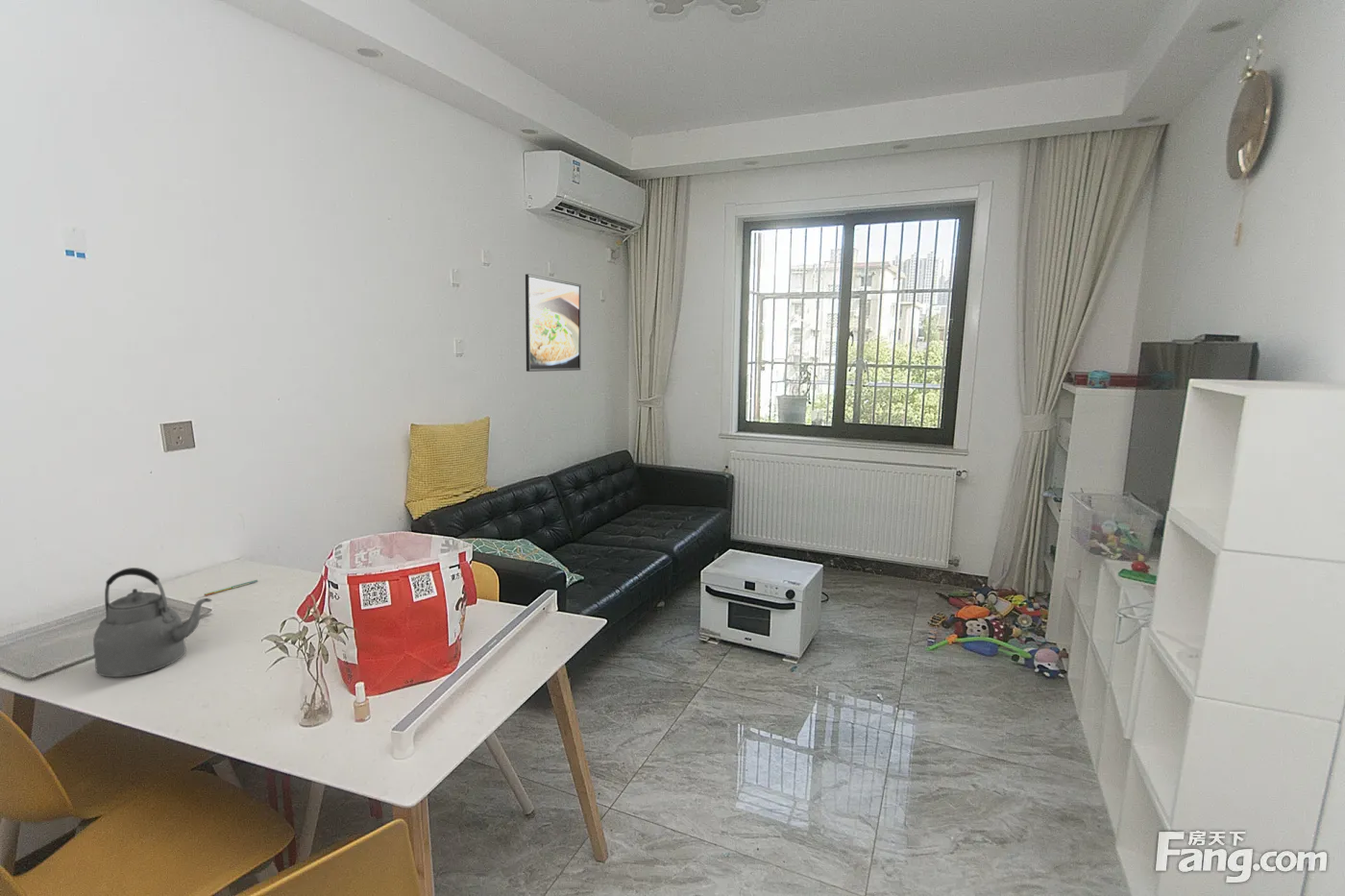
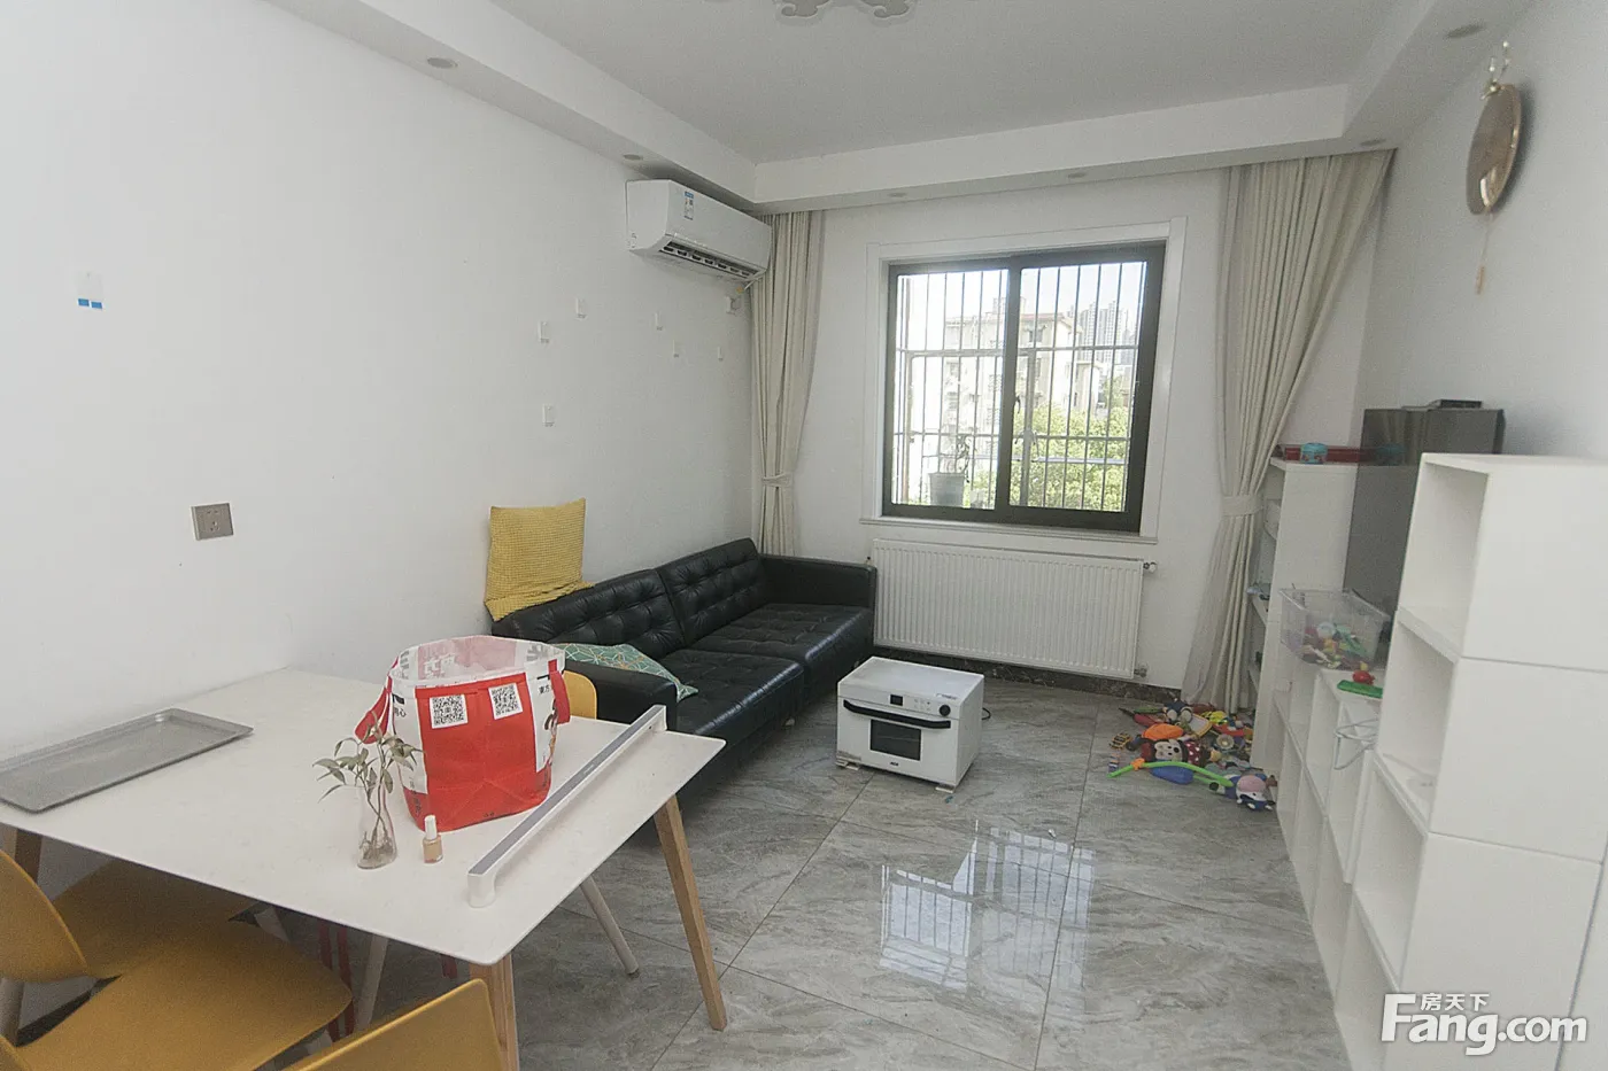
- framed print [525,273,582,373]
- kettle [92,567,213,678]
- pen [204,579,258,596]
